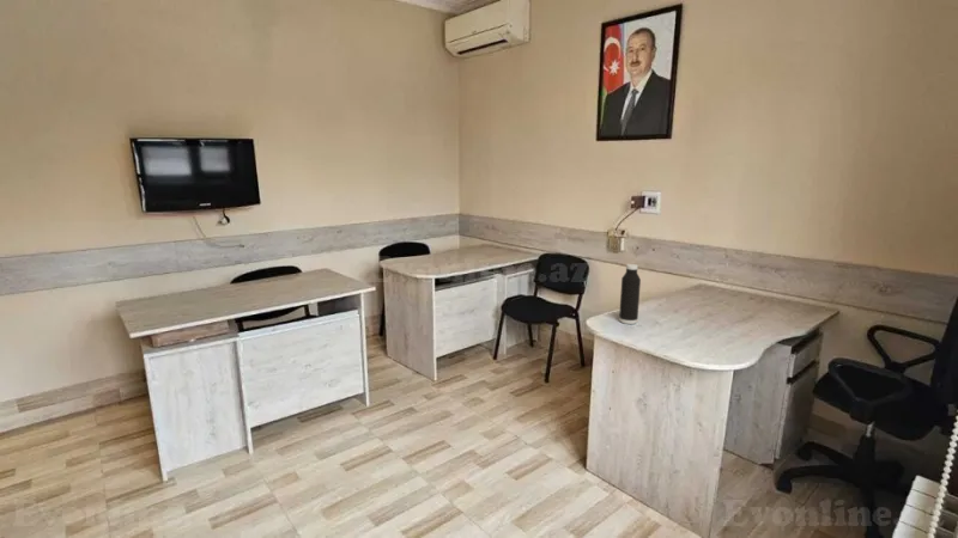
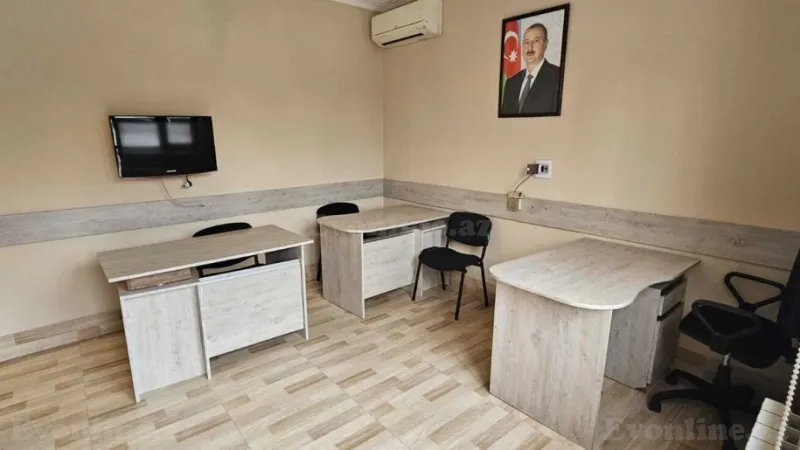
- water bottle [618,263,642,325]
